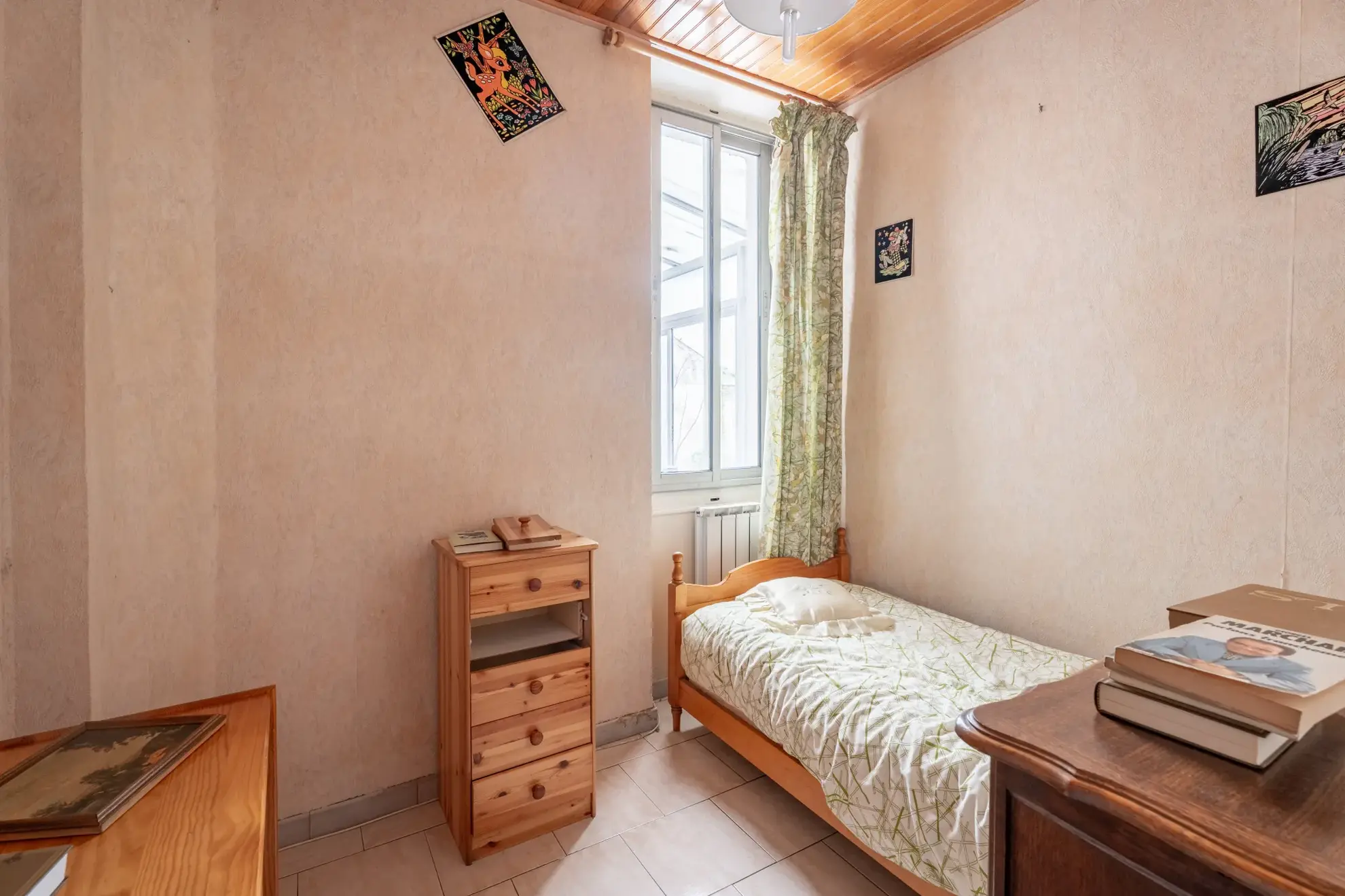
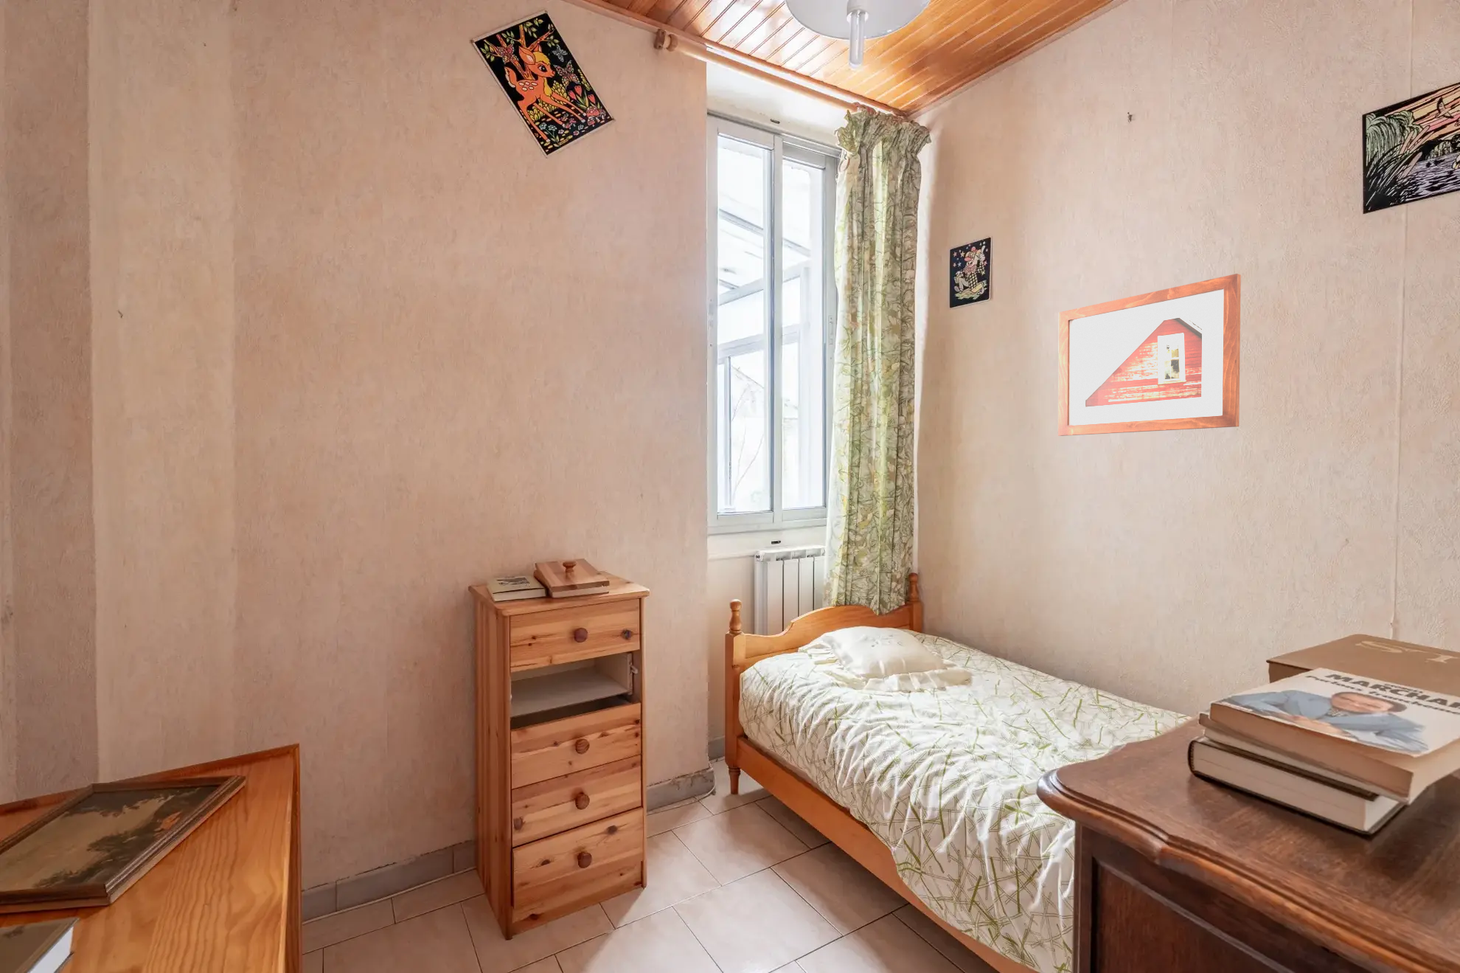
+ picture frame [1057,273,1242,437]
